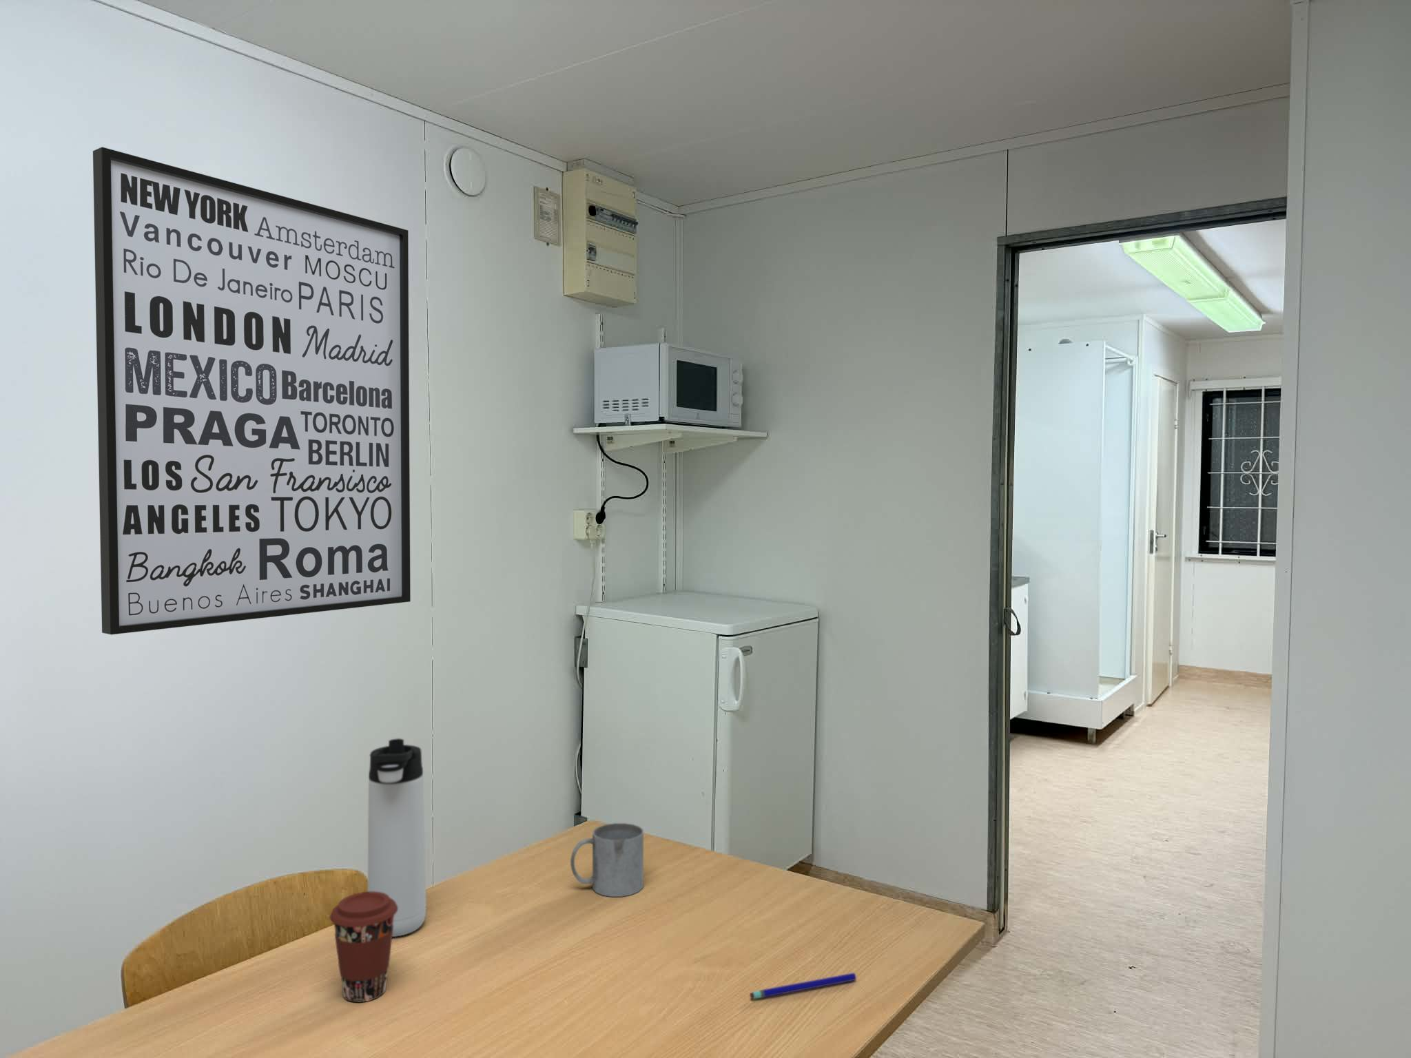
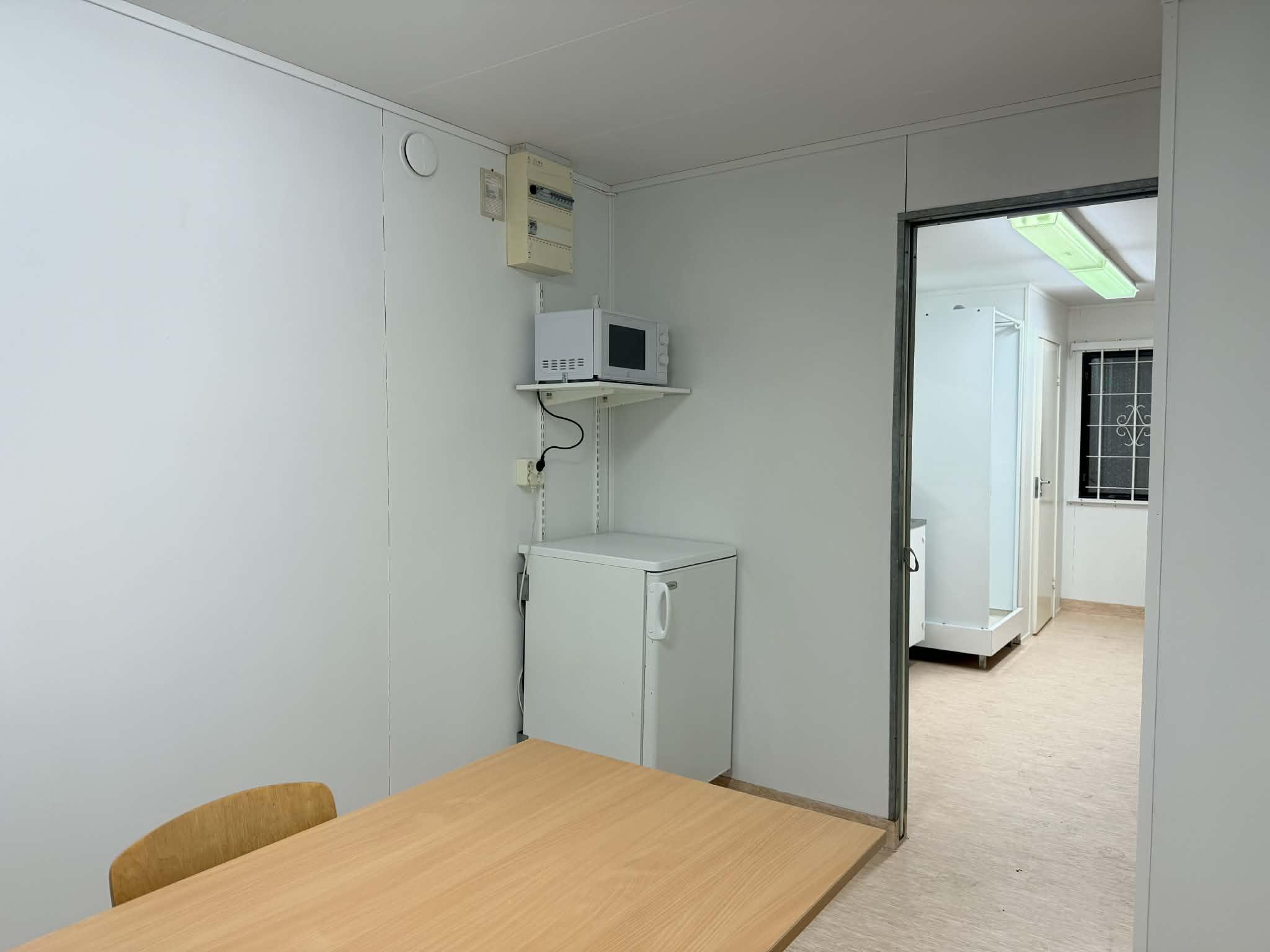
- coffee cup [329,891,398,1002]
- thermos bottle [367,738,427,938]
- pen [749,972,857,999]
- mug [570,822,644,898]
- wall art [92,147,411,635]
